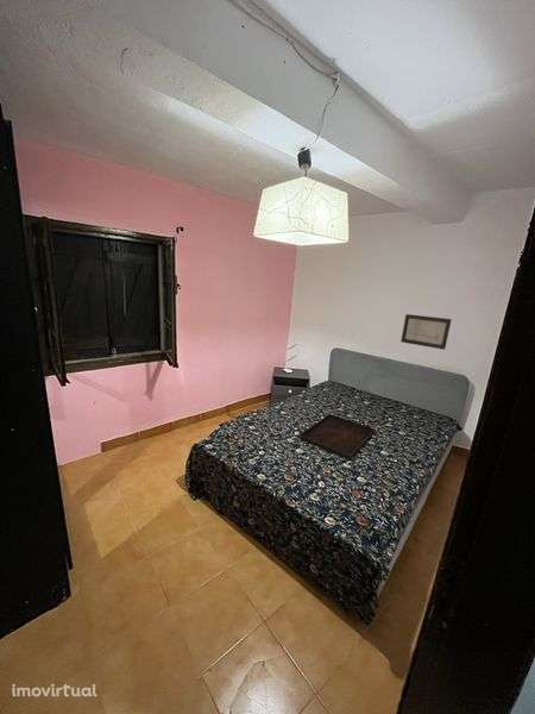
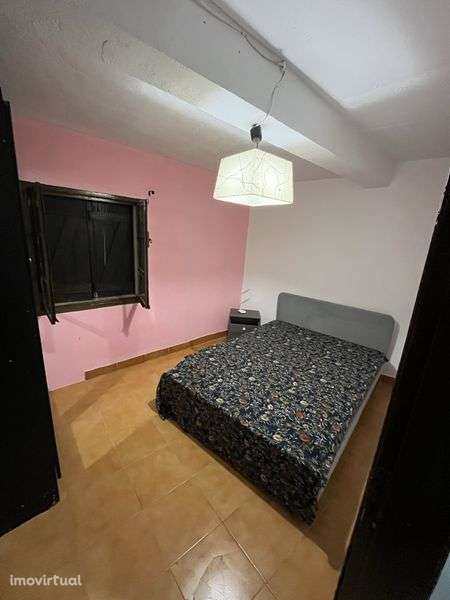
- wall art [399,313,453,351]
- serving tray [298,413,376,461]
